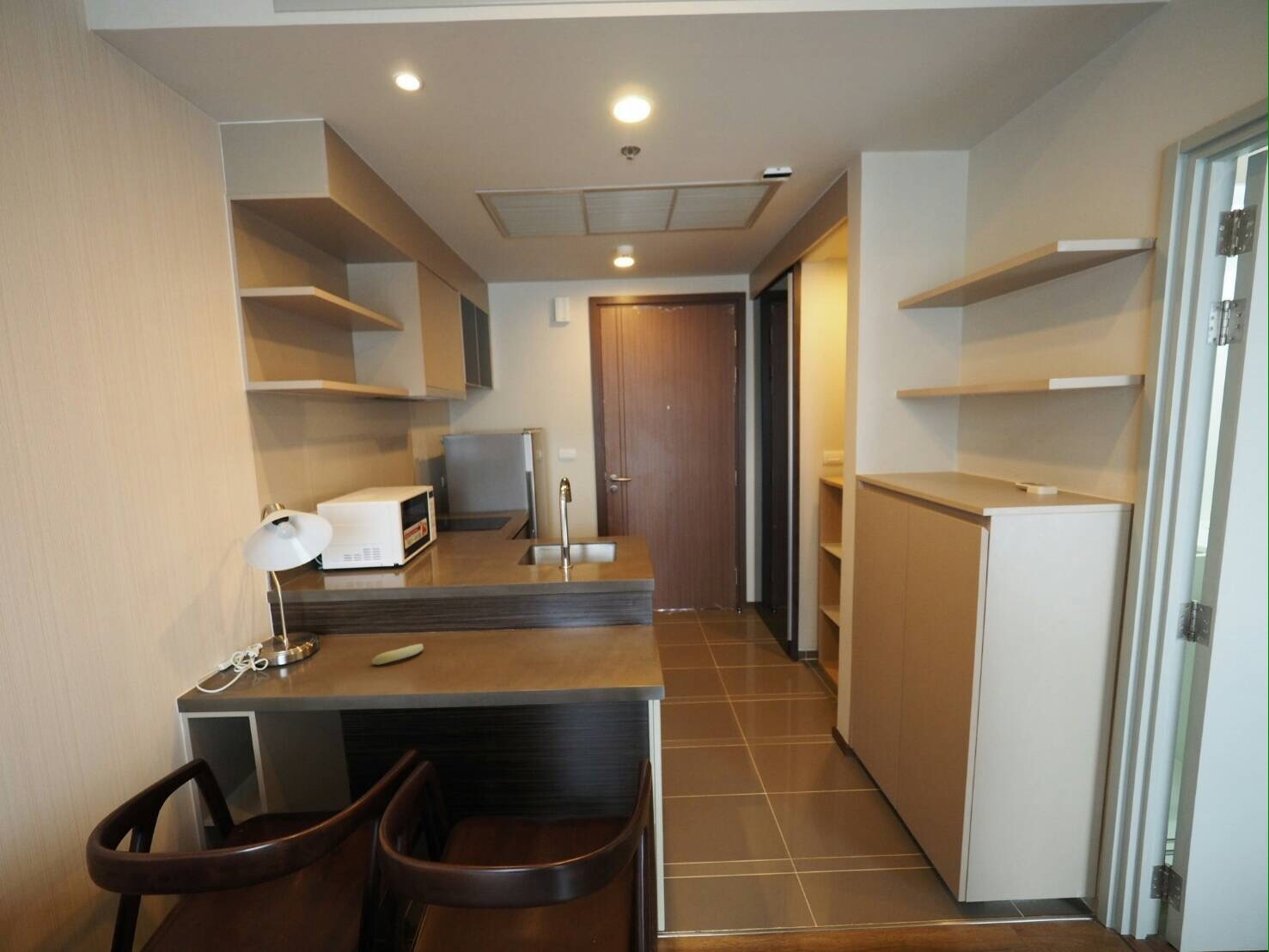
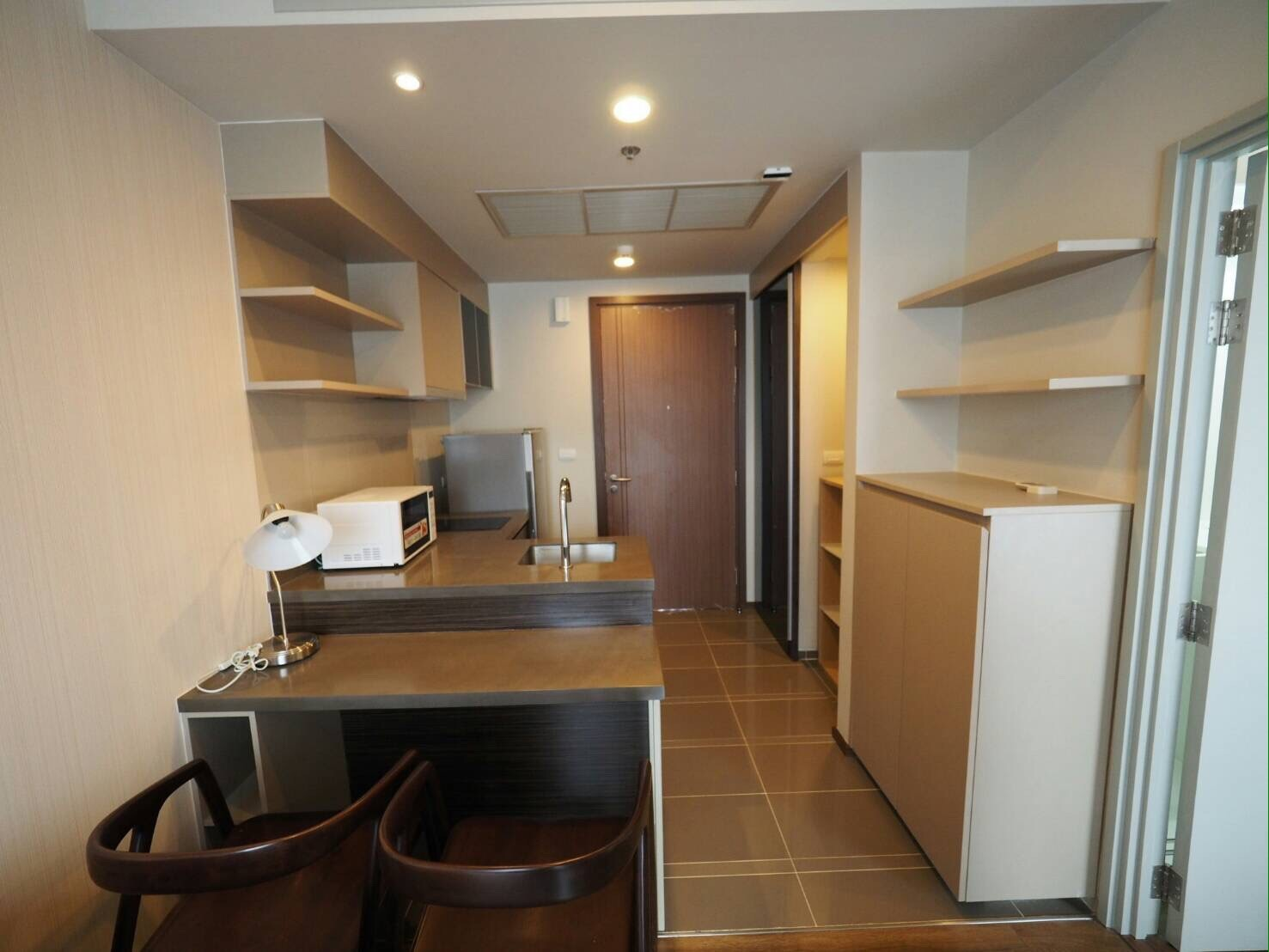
- fruit [371,643,424,666]
